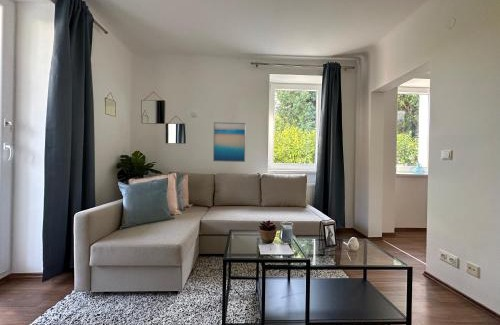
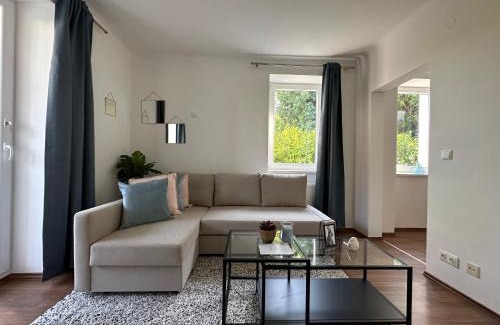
- wall art [212,121,247,163]
